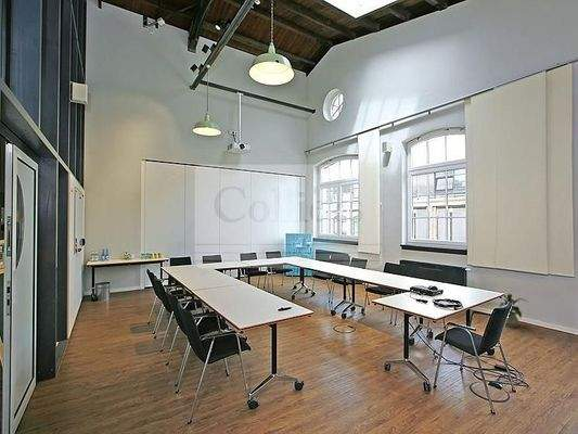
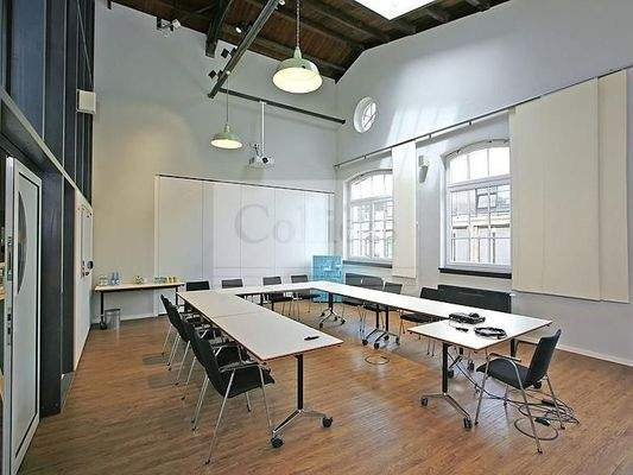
- house plant [498,293,528,328]
